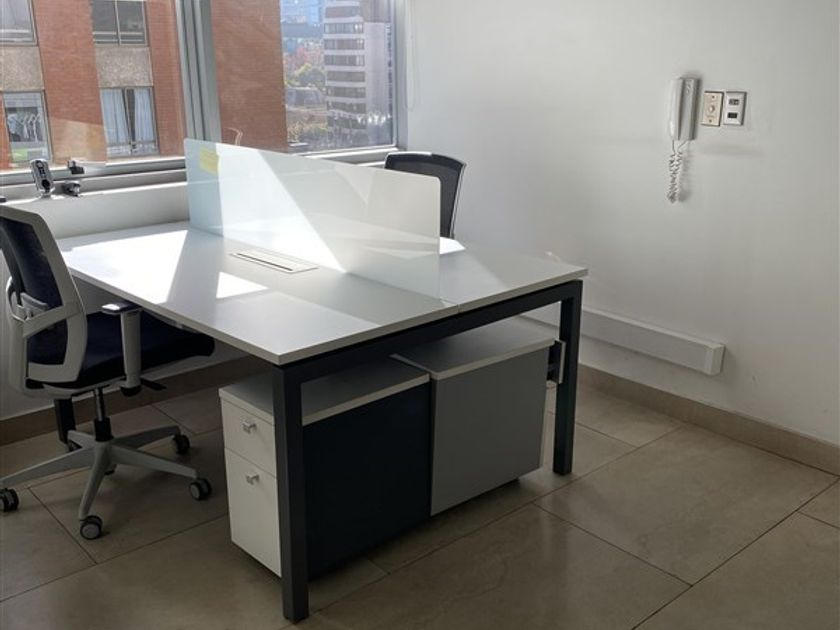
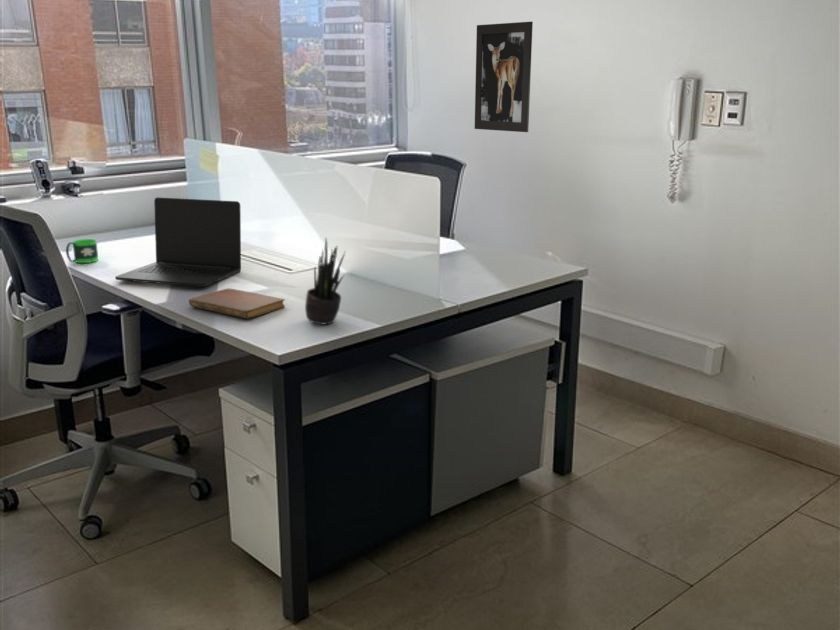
+ mug [65,238,99,264]
+ potted plant [304,237,346,325]
+ laptop [114,197,242,288]
+ notebook [188,288,286,320]
+ wall art [474,21,534,133]
